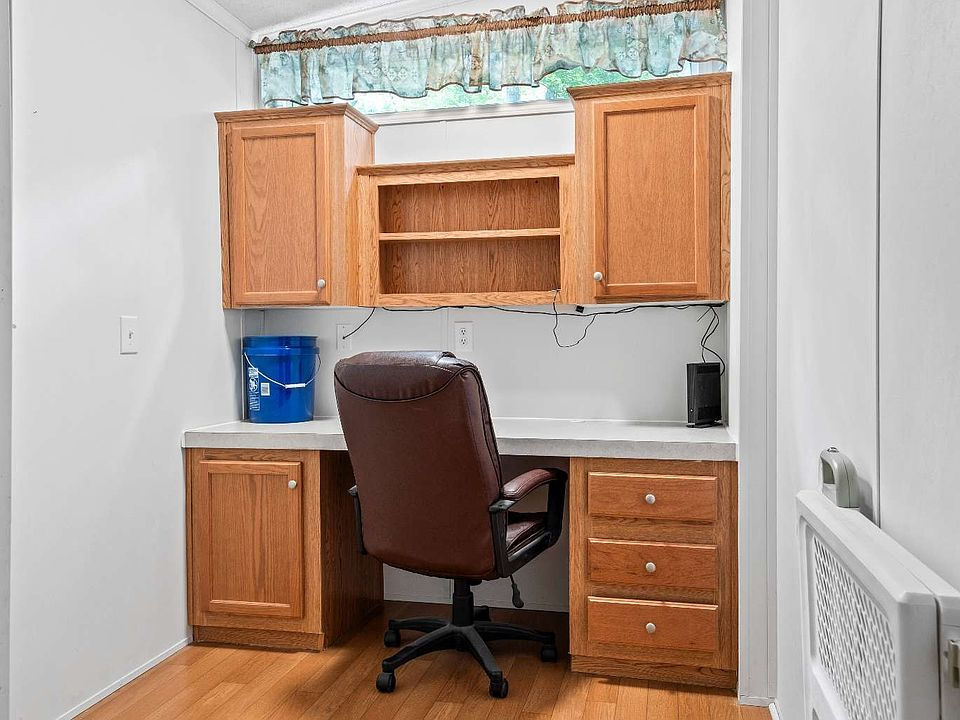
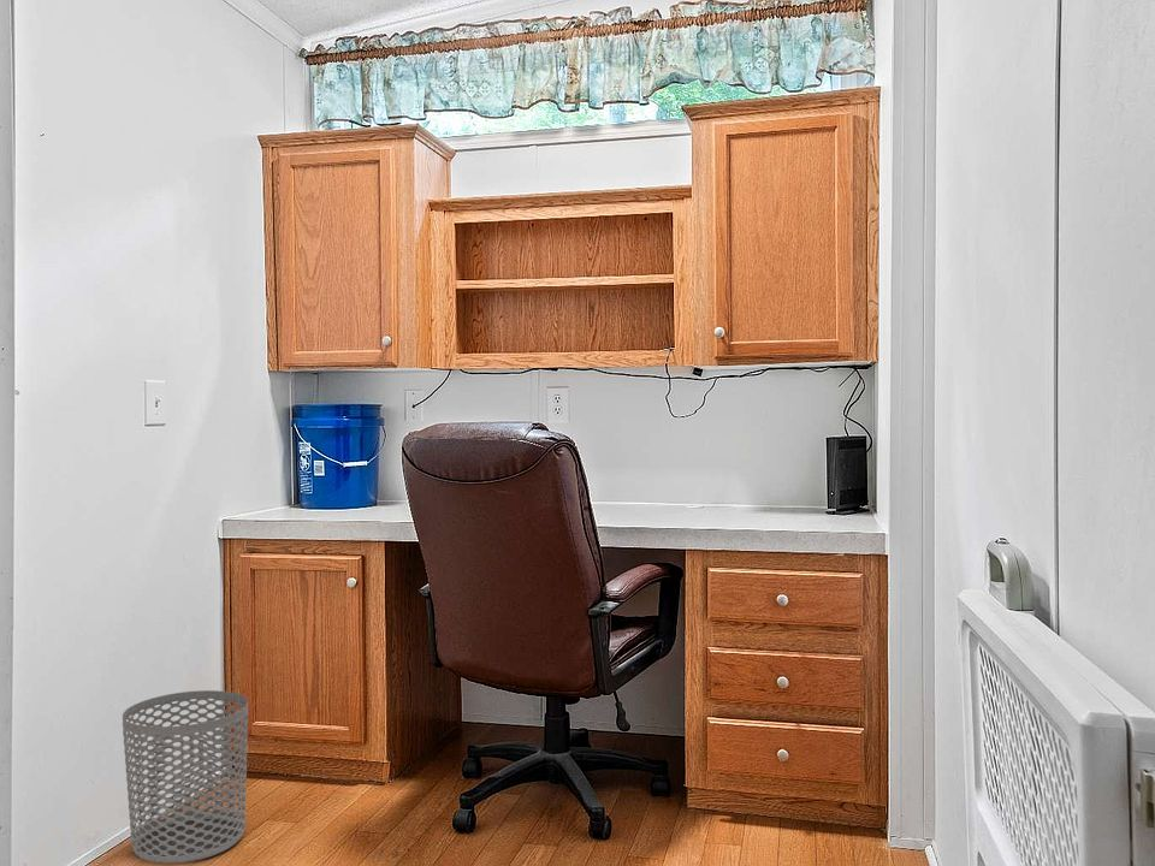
+ waste bin [122,689,249,865]
